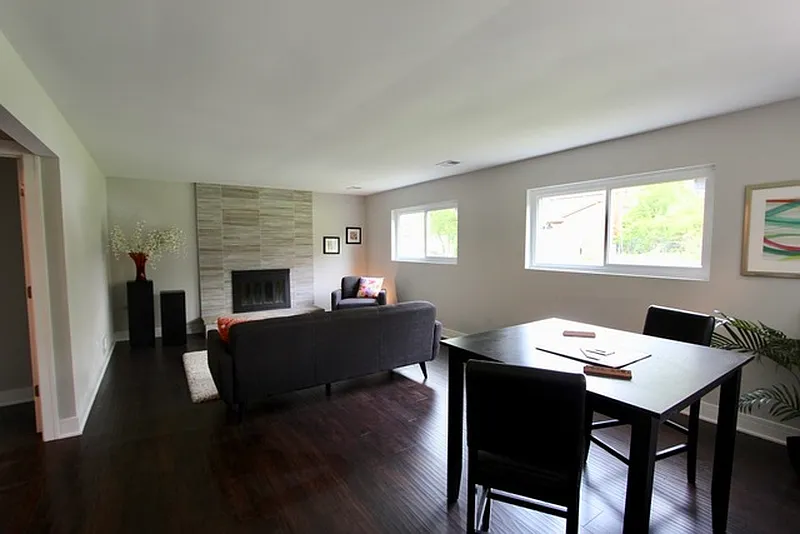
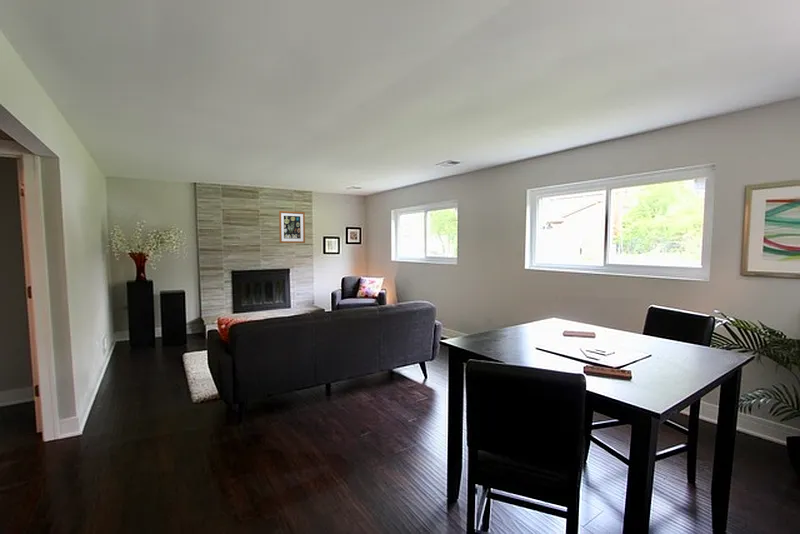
+ wall art [278,210,306,244]
